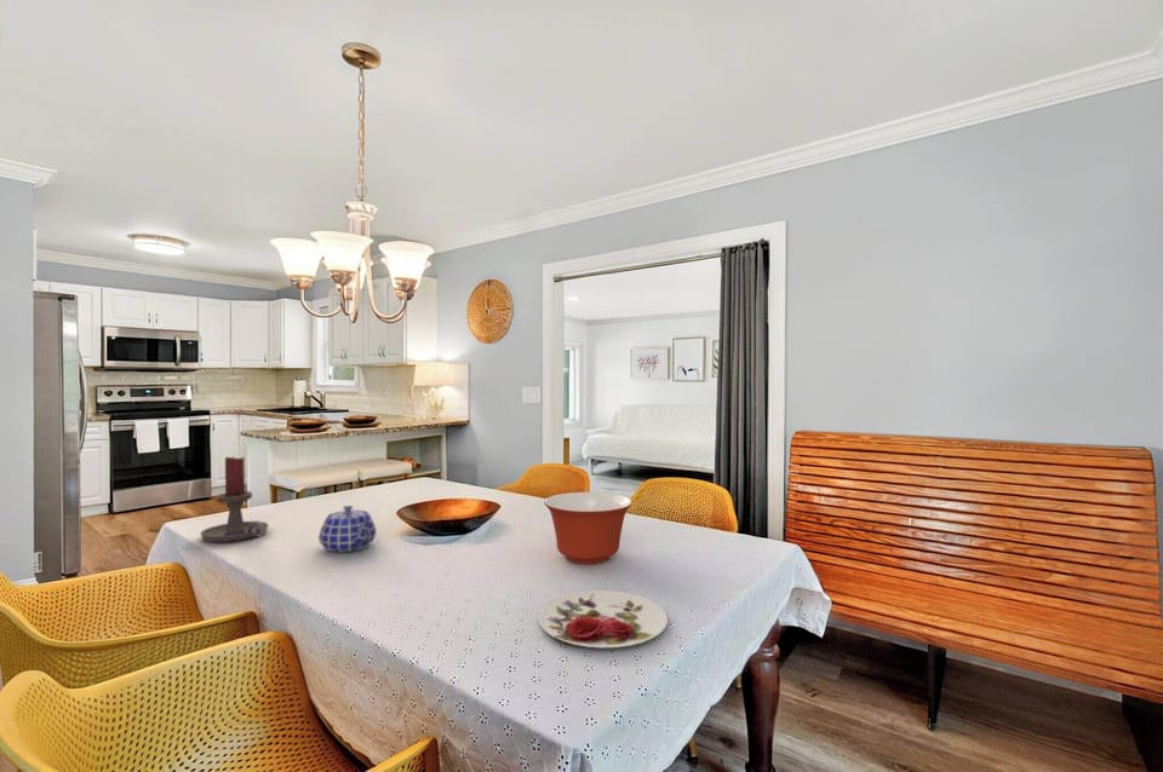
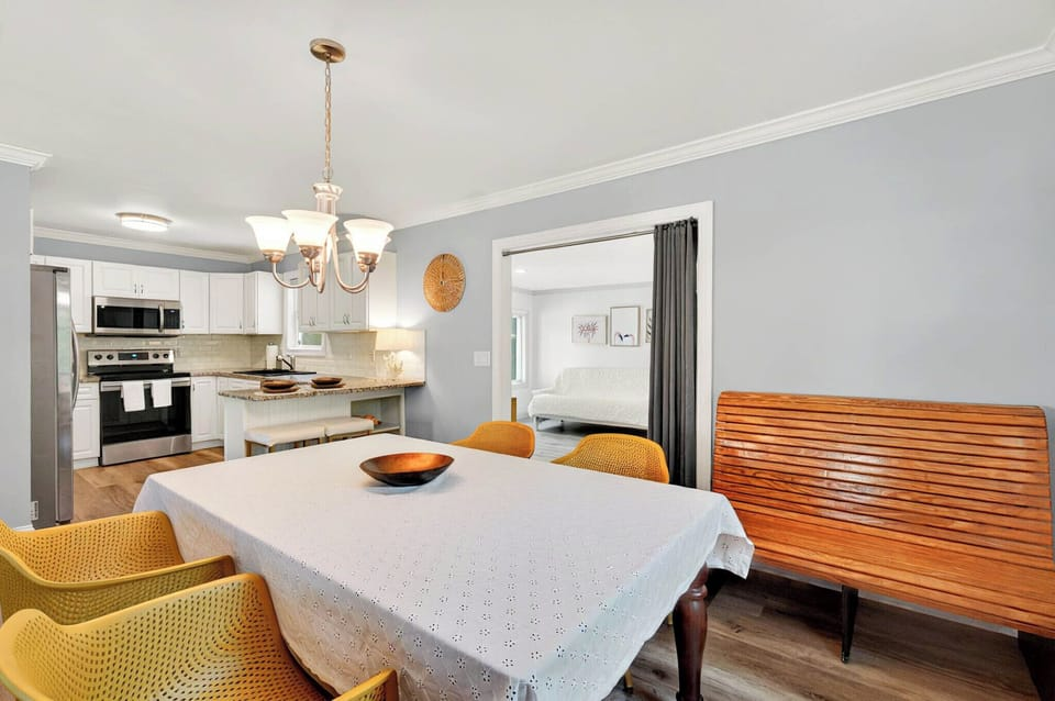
- mixing bowl [543,491,634,565]
- candle holder [199,456,270,543]
- teapot [317,505,378,553]
- plate [537,589,669,649]
